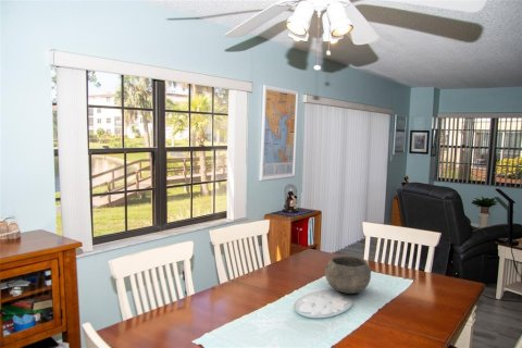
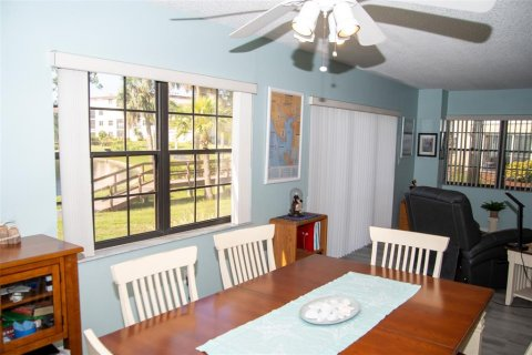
- bowl [324,256,373,295]
